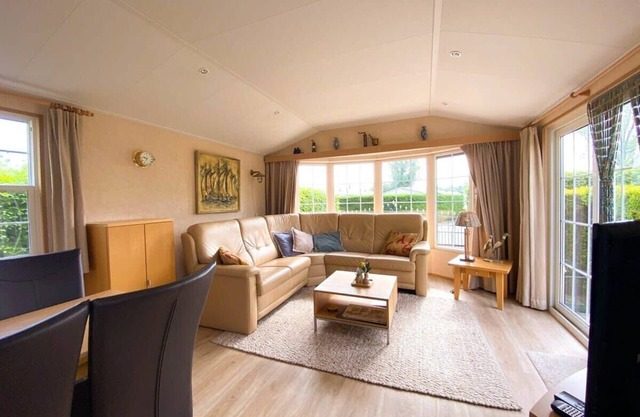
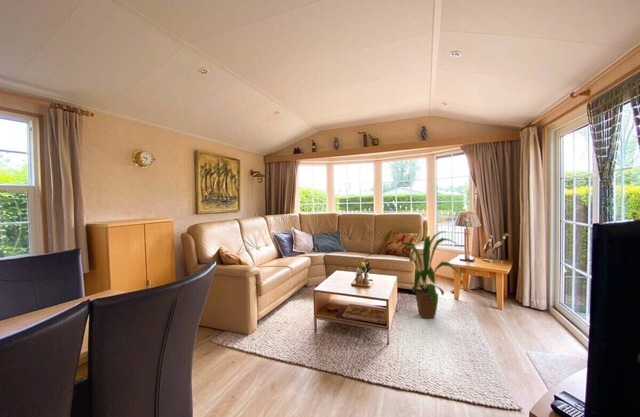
+ house plant [391,230,463,319]
